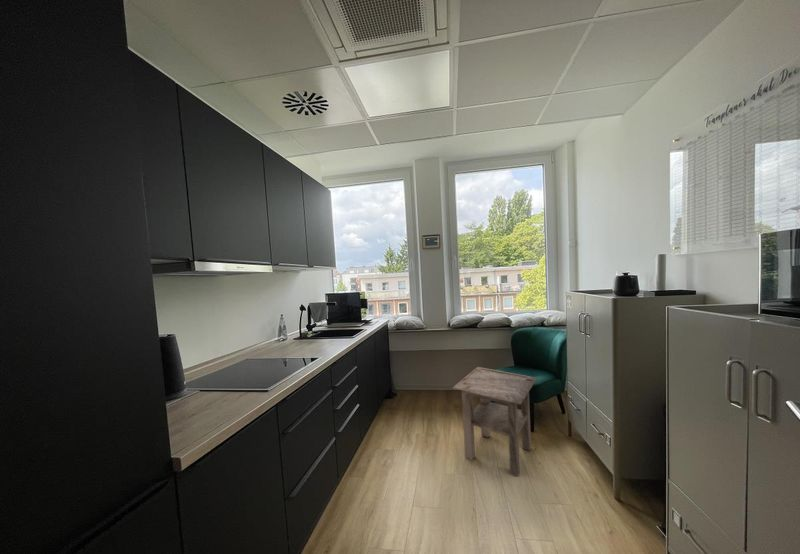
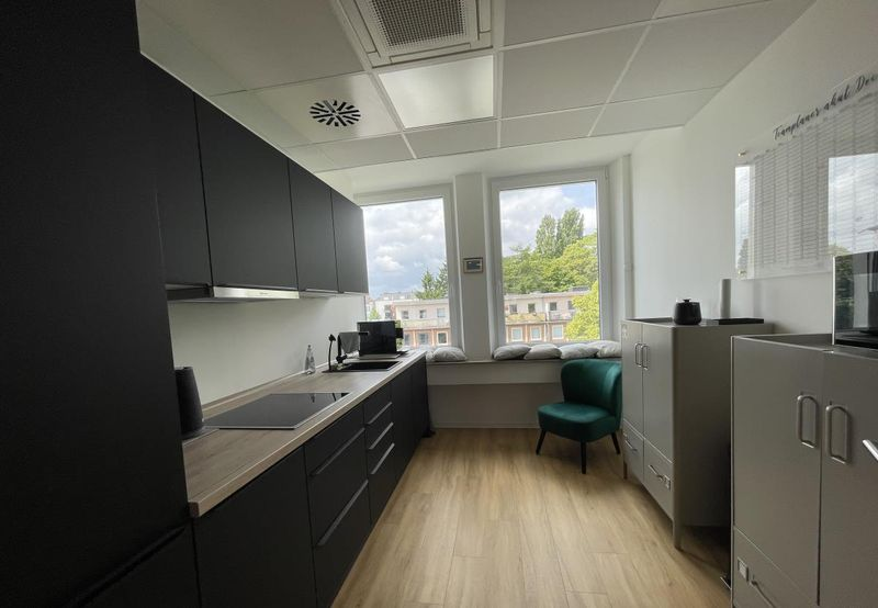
- side table [452,366,538,478]
